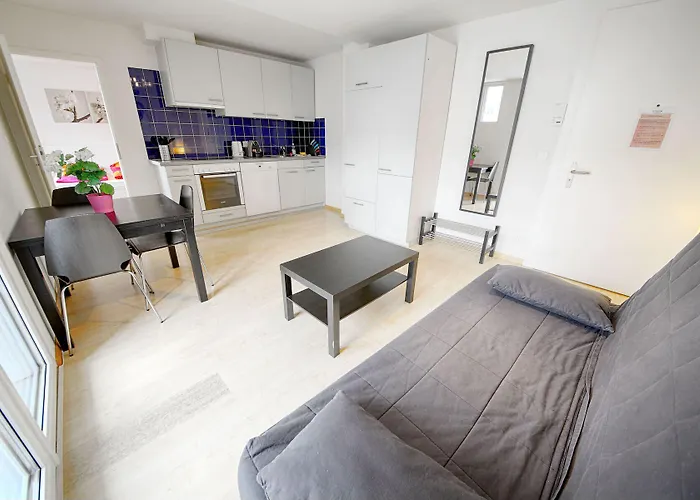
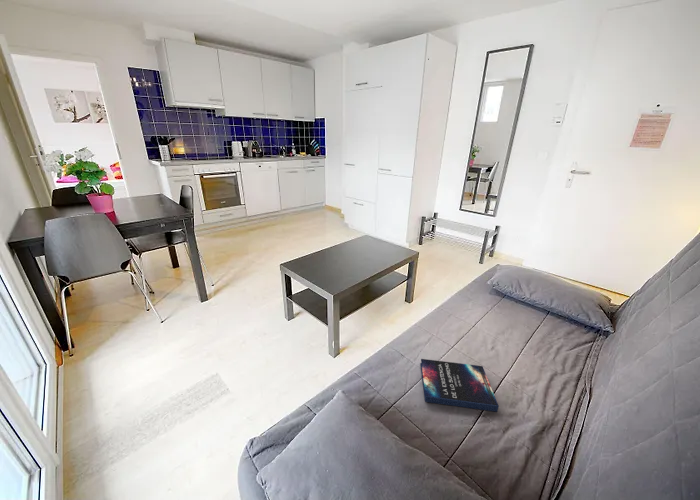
+ hardback book [419,358,500,413]
